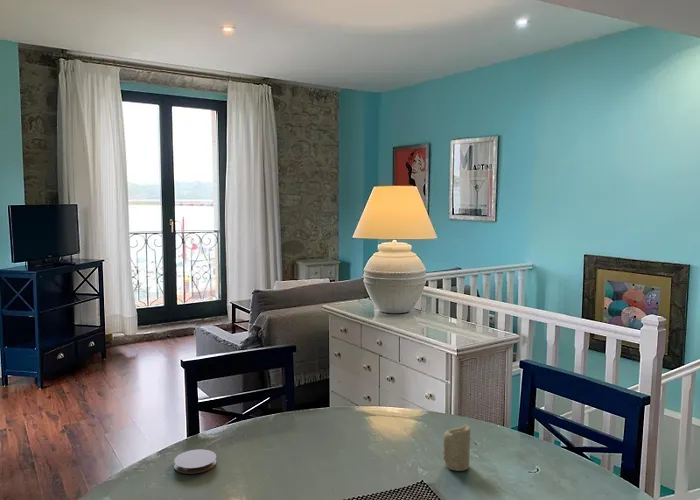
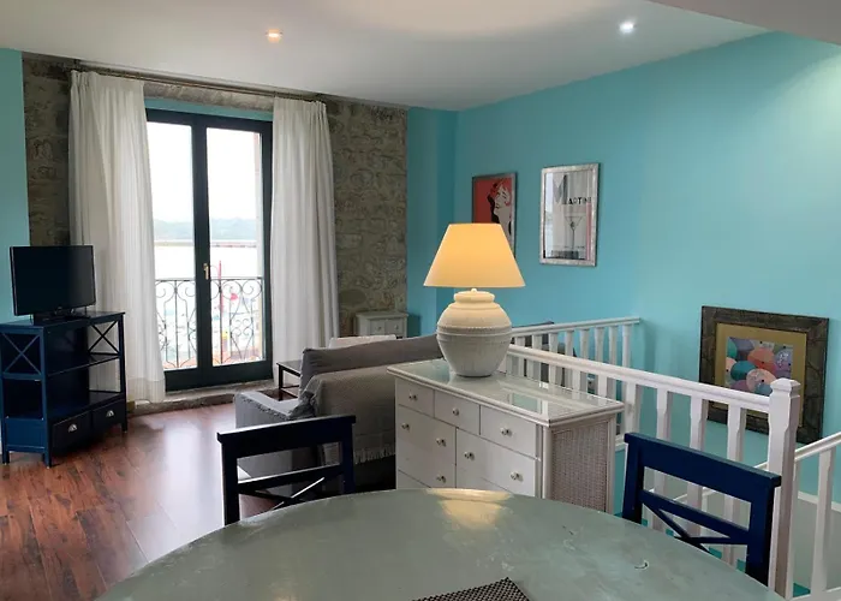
- coaster [173,448,217,475]
- candle [442,423,471,472]
